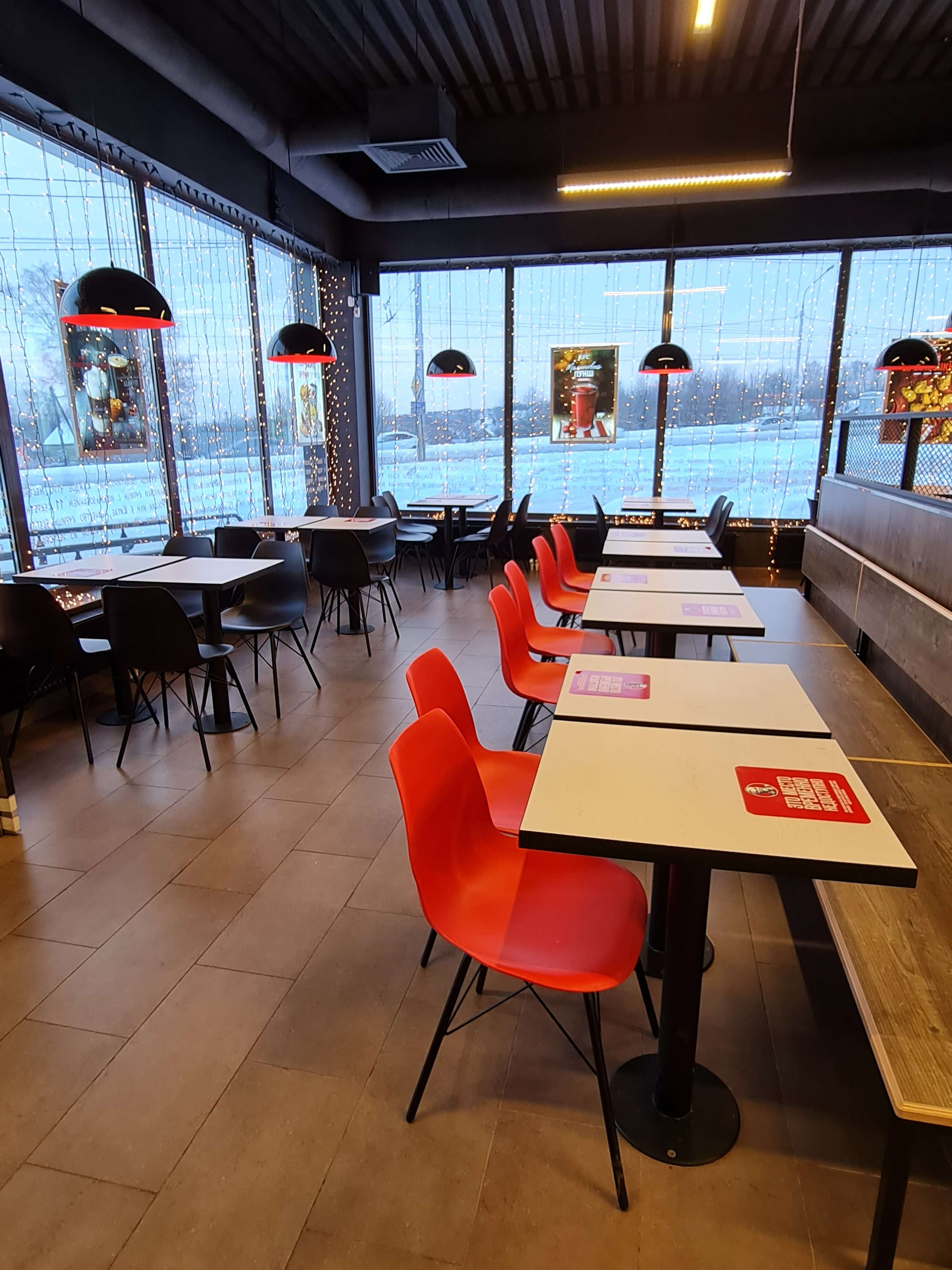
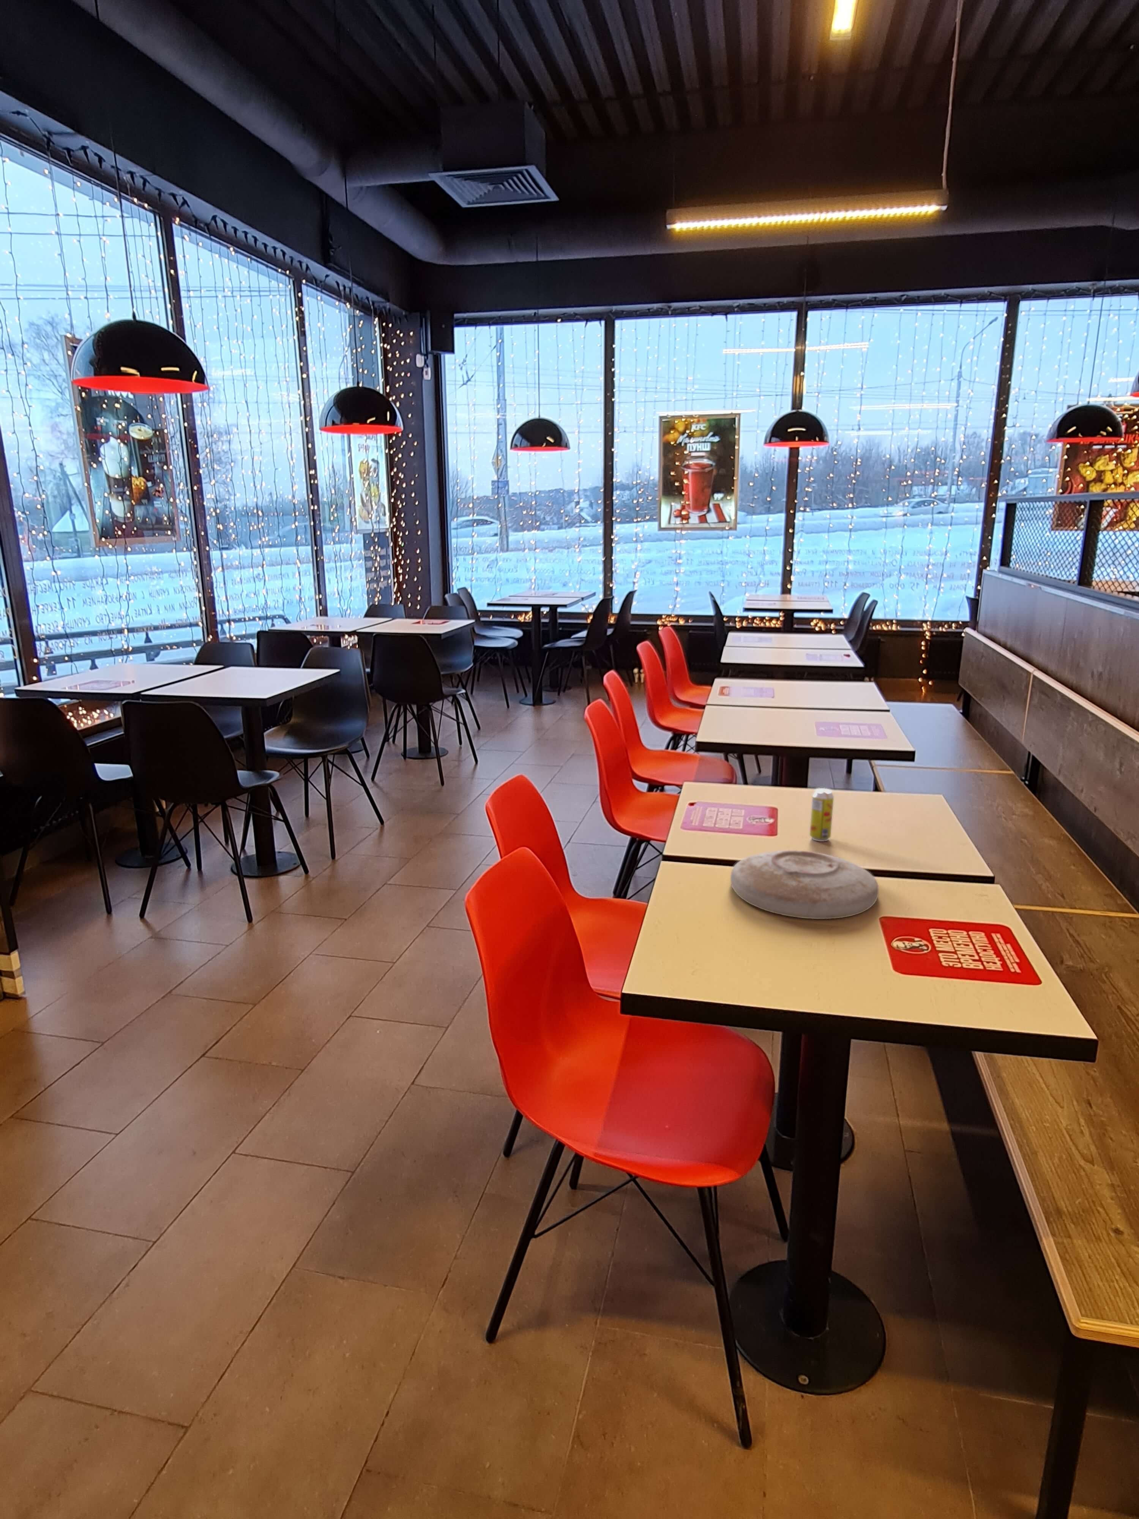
+ beverage can [810,787,834,842]
+ plate [730,850,879,920]
